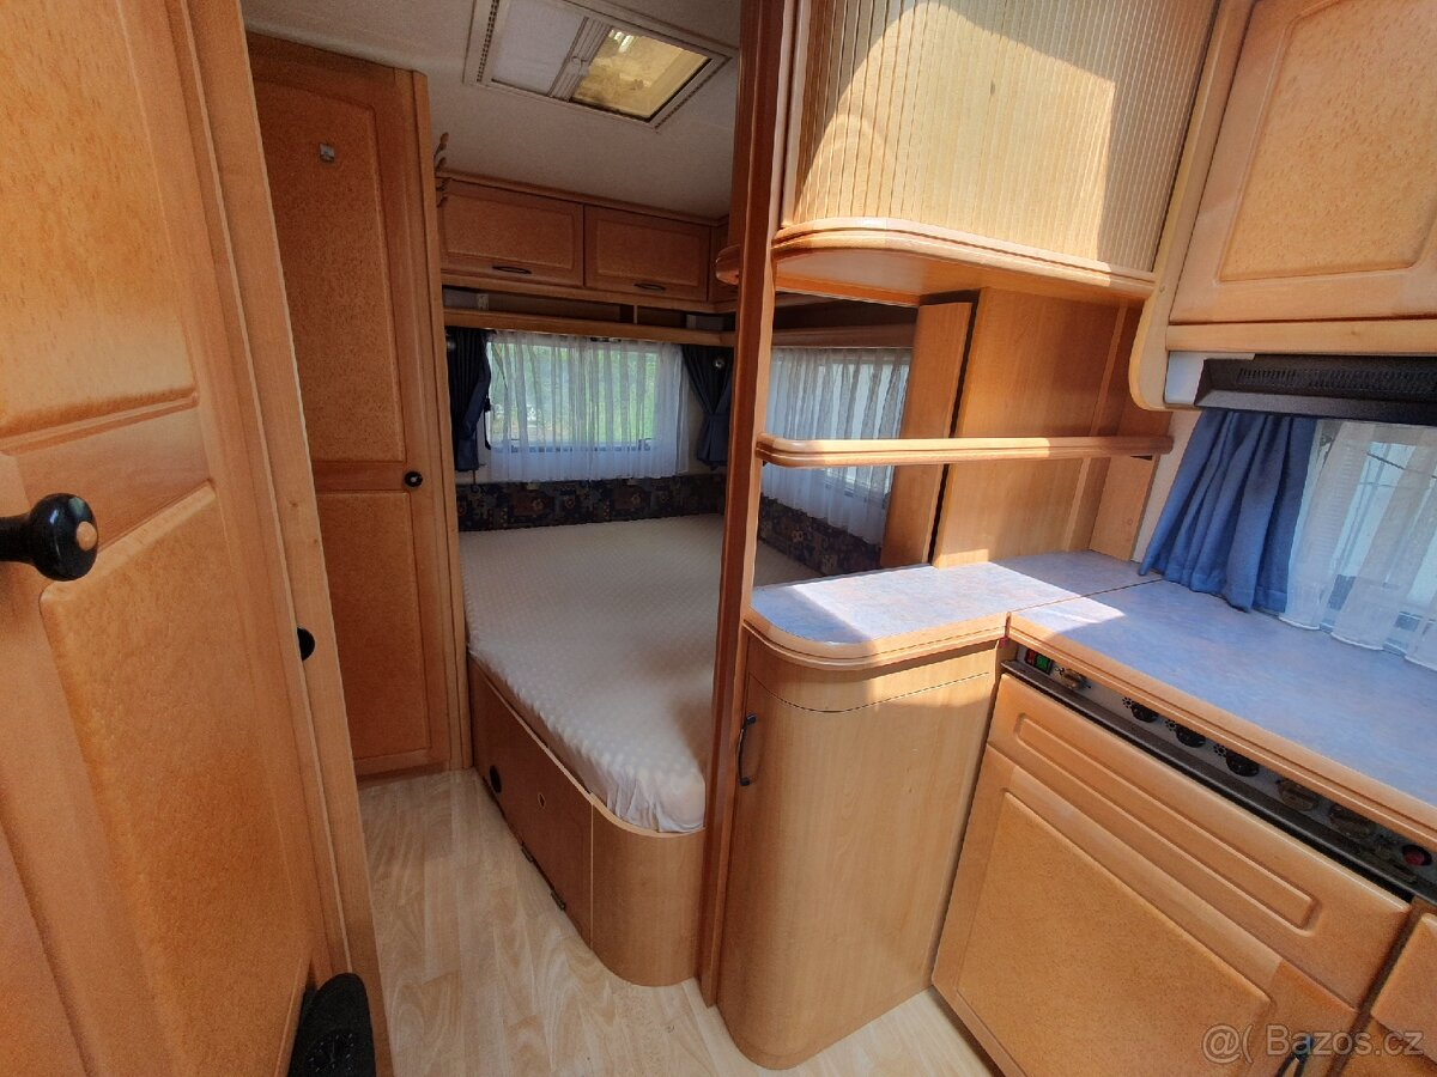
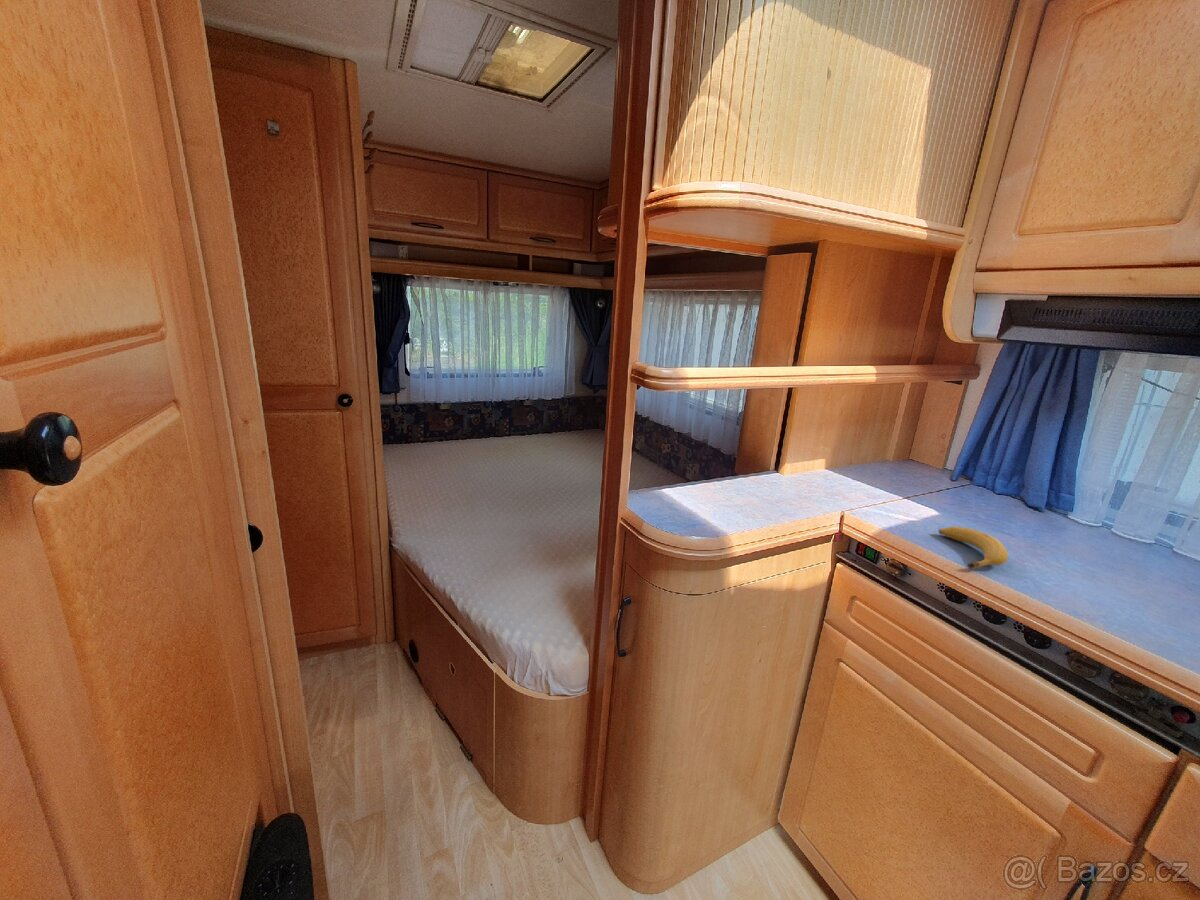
+ fruit [938,525,1009,570]
